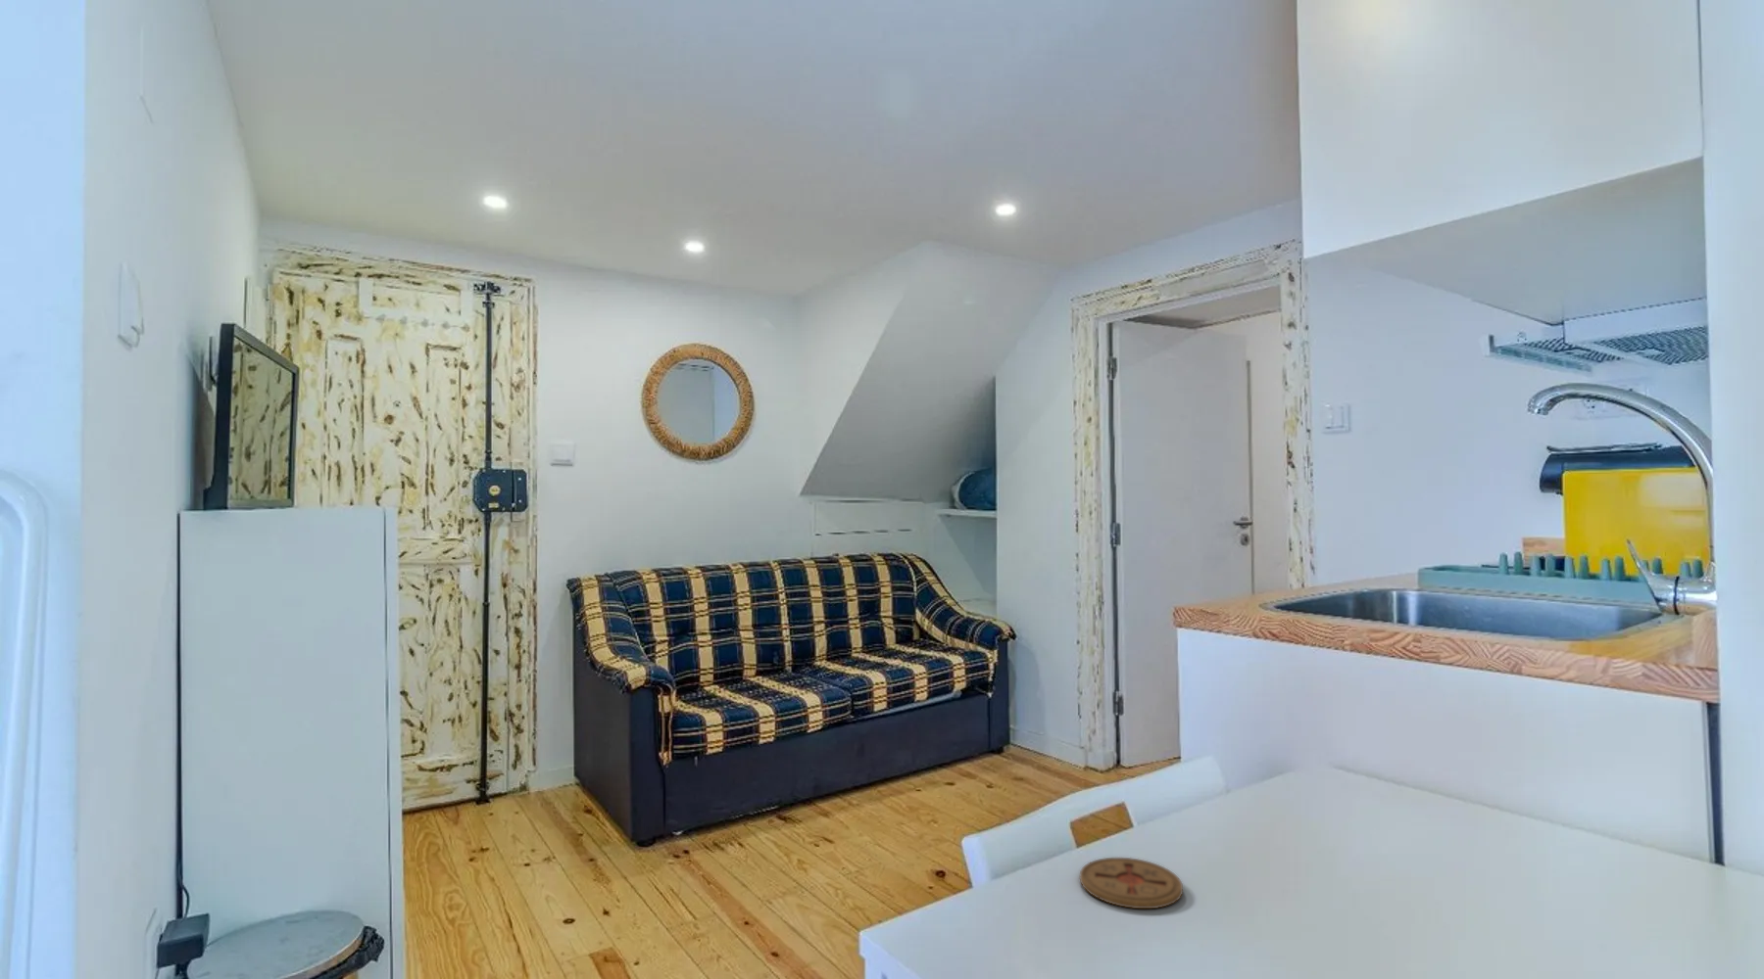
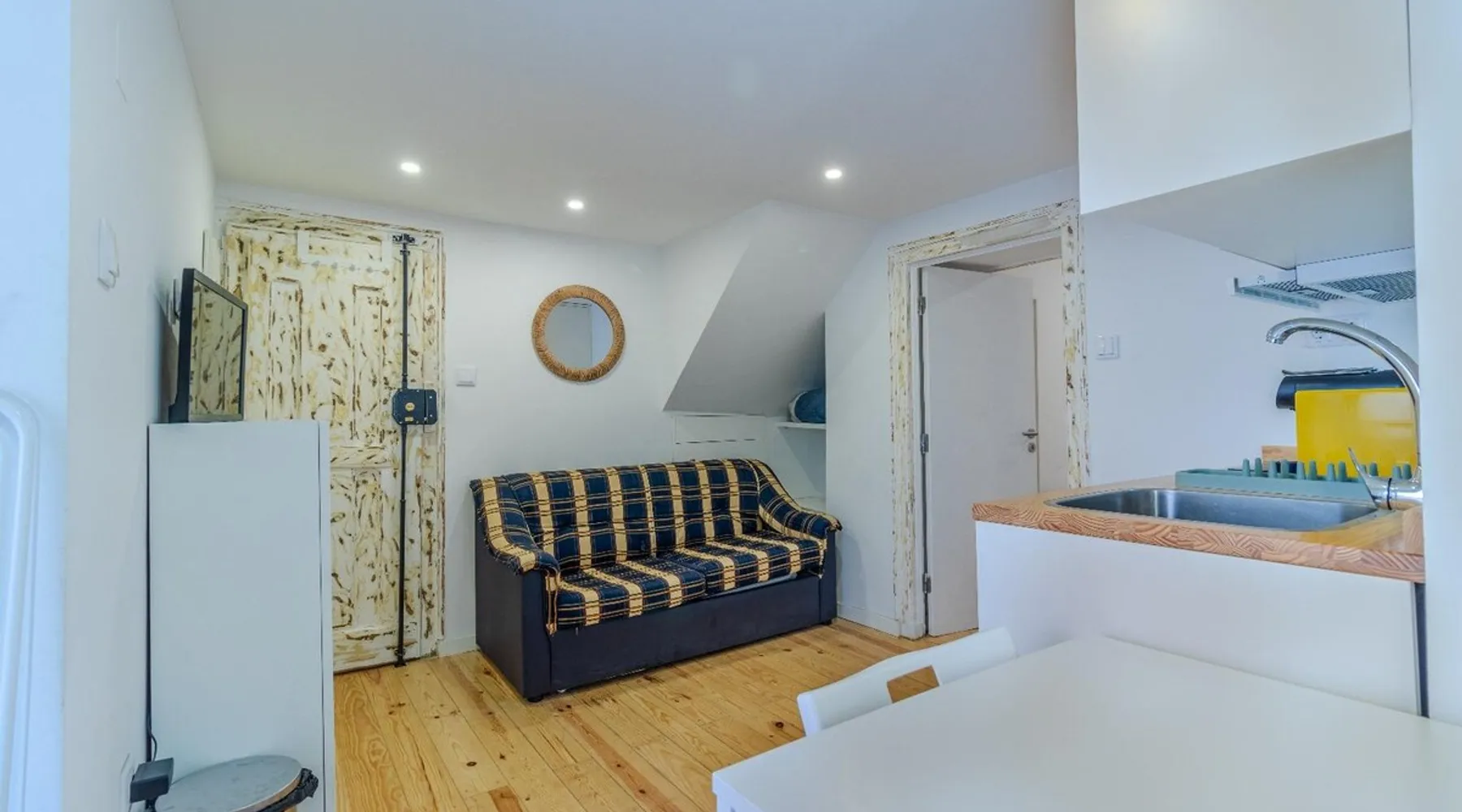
- coaster [1079,857,1184,909]
